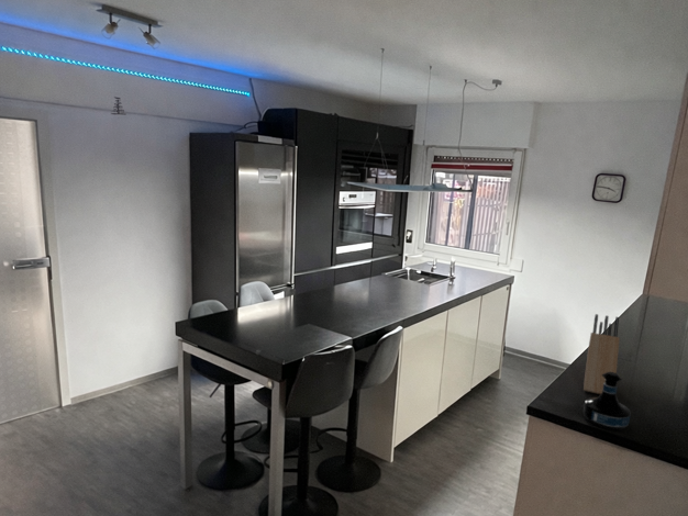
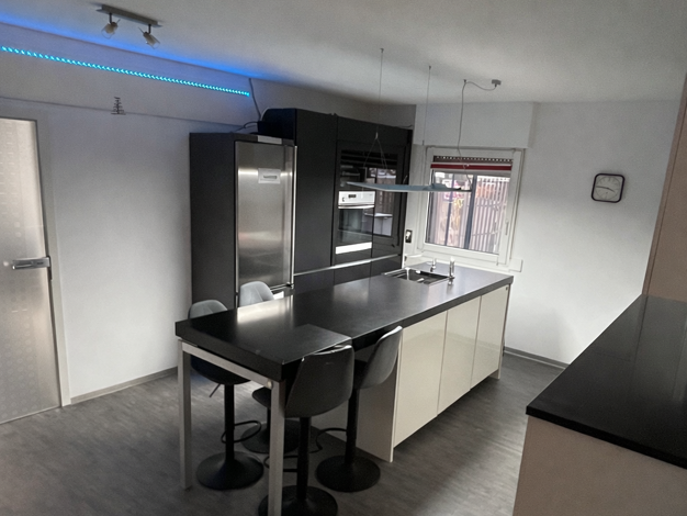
- knife block [582,313,621,395]
- tequila bottle [582,372,632,431]
